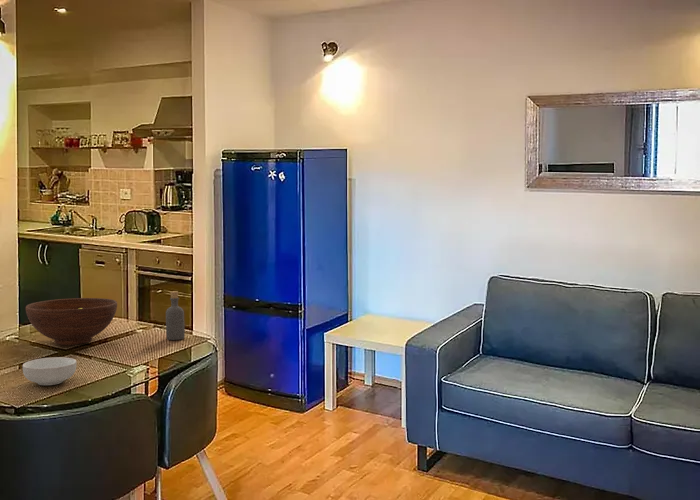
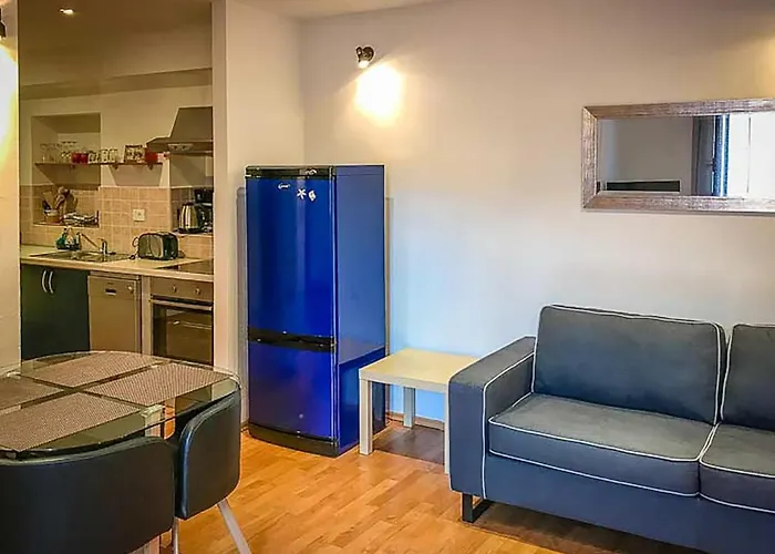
- fruit bowl [25,297,118,346]
- bottle [165,290,186,341]
- cereal bowl [22,356,78,386]
